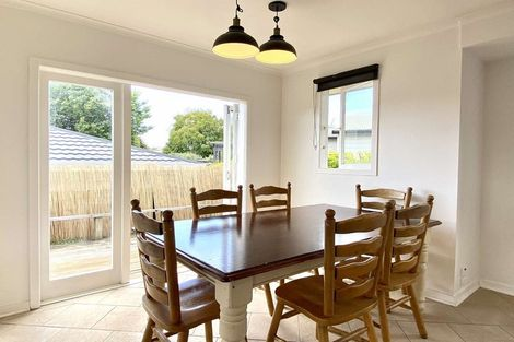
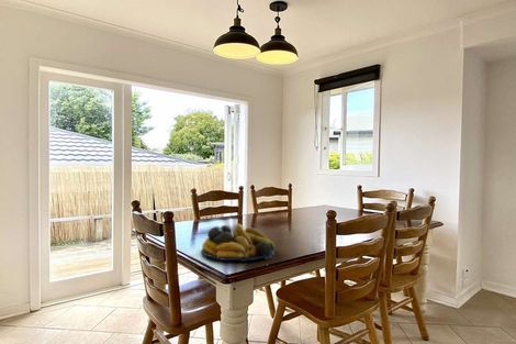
+ fruit bowl [200,223,276,263]
